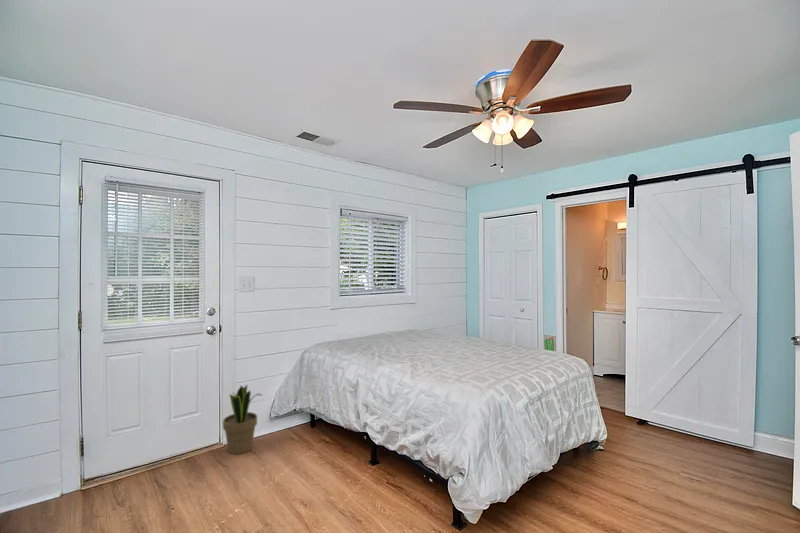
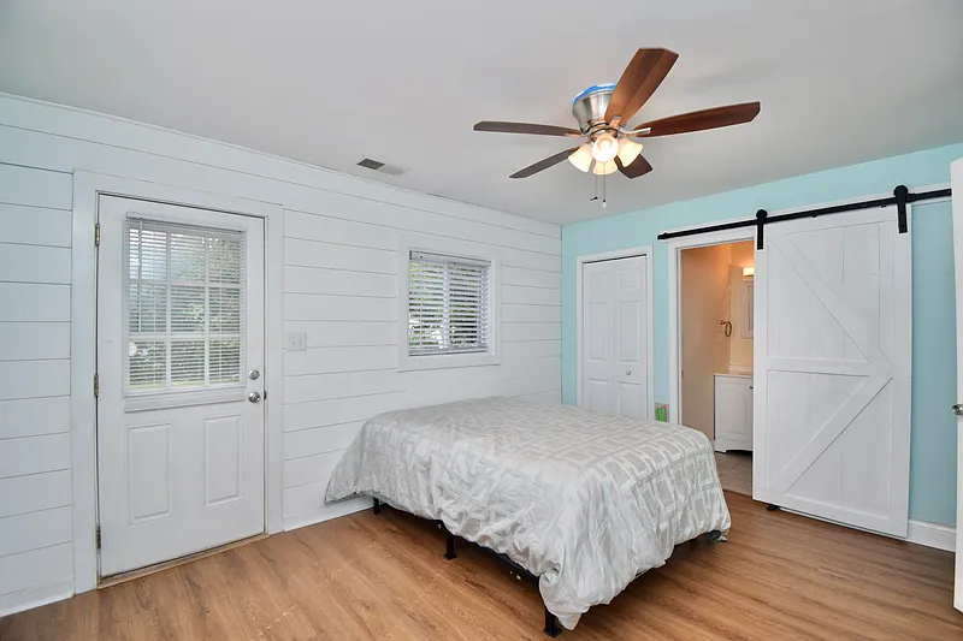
- potted plant [222,383,263,455]
